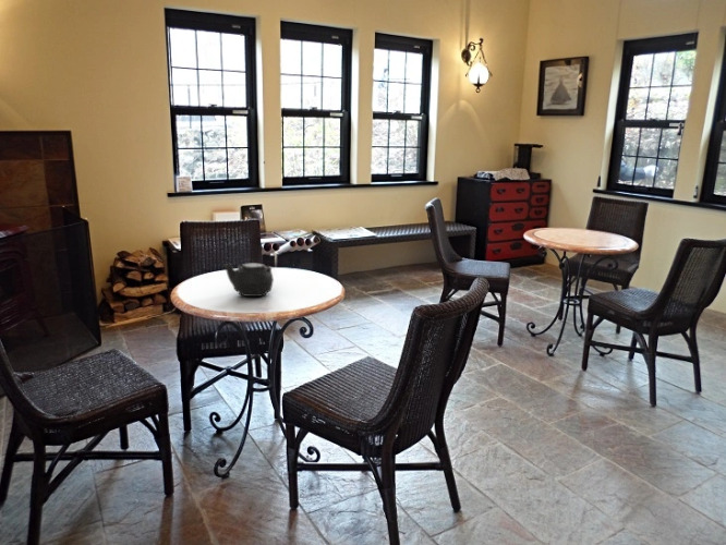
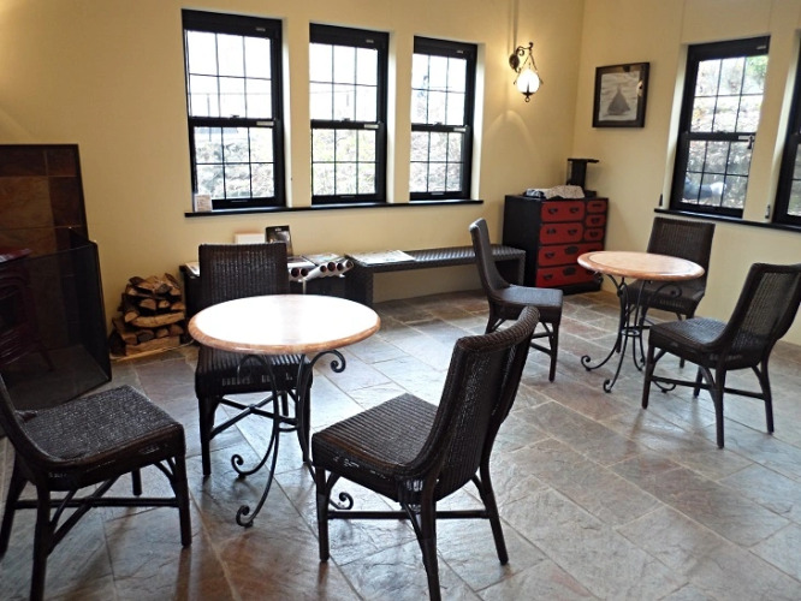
- teapot [222,262,275,298]
